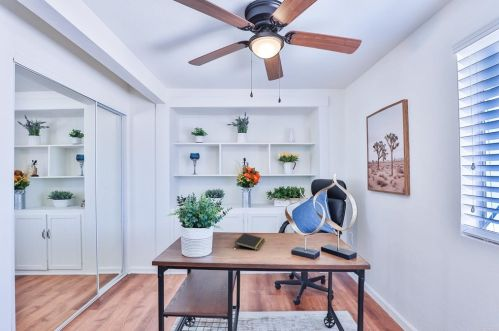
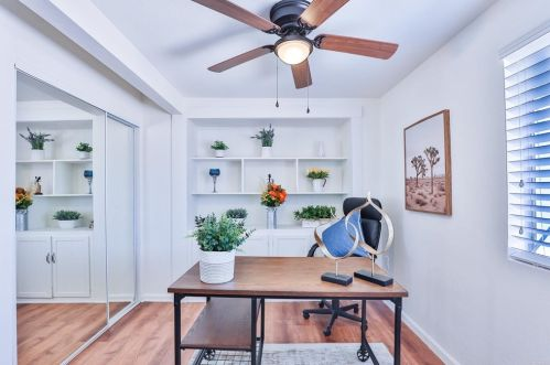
- notepad [234,232,266,251]
